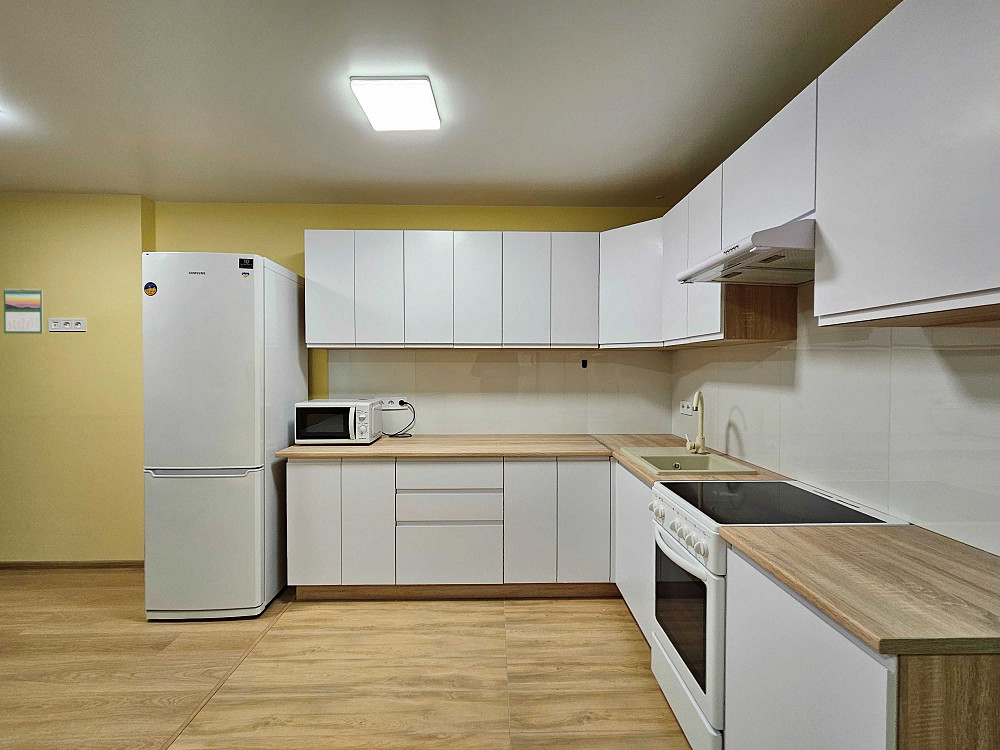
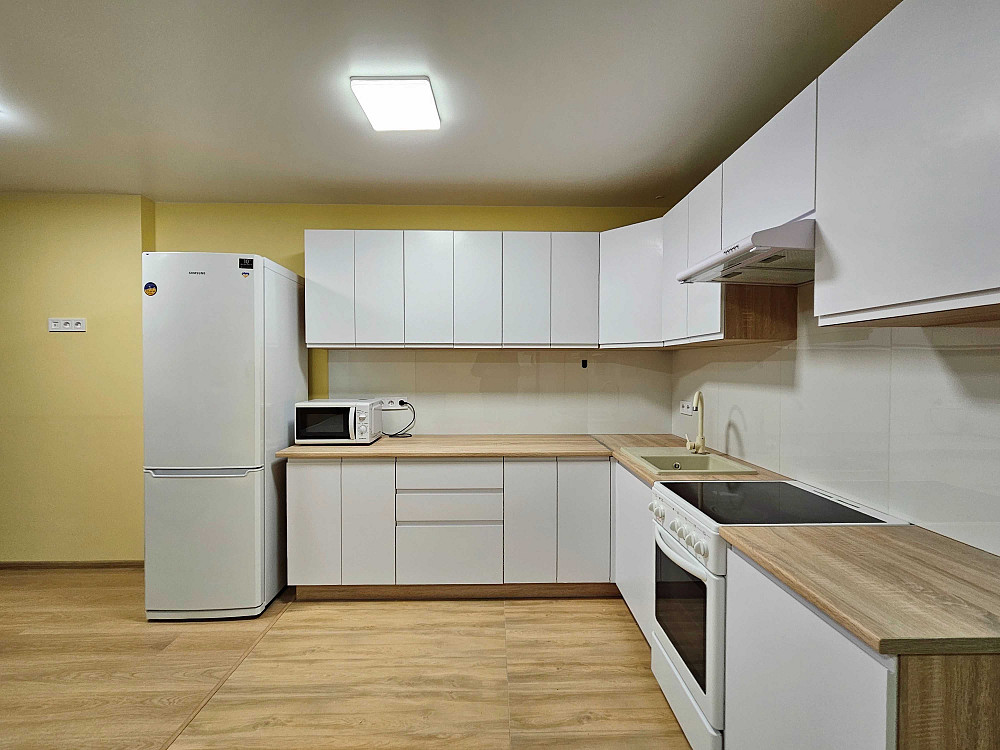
- calendar [3,287,44,335]
